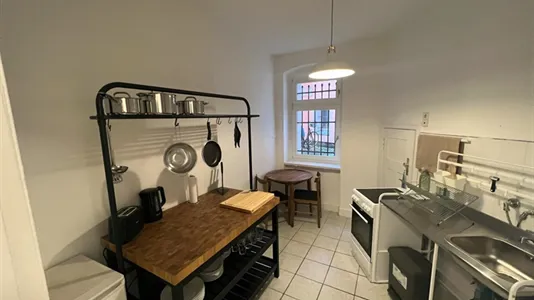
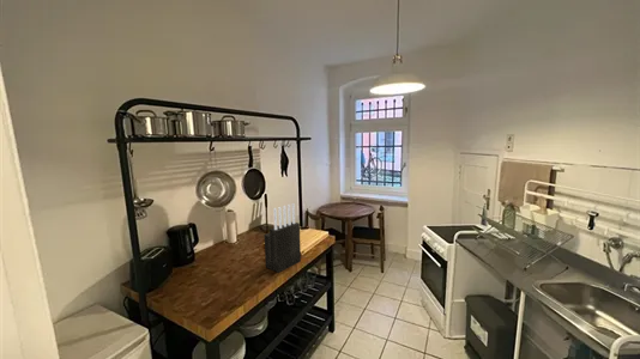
+ knife block [262,202,302,274]
